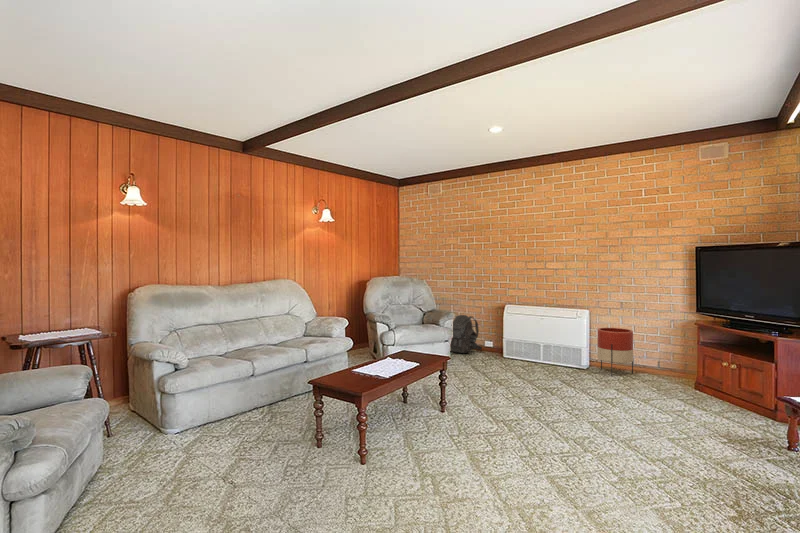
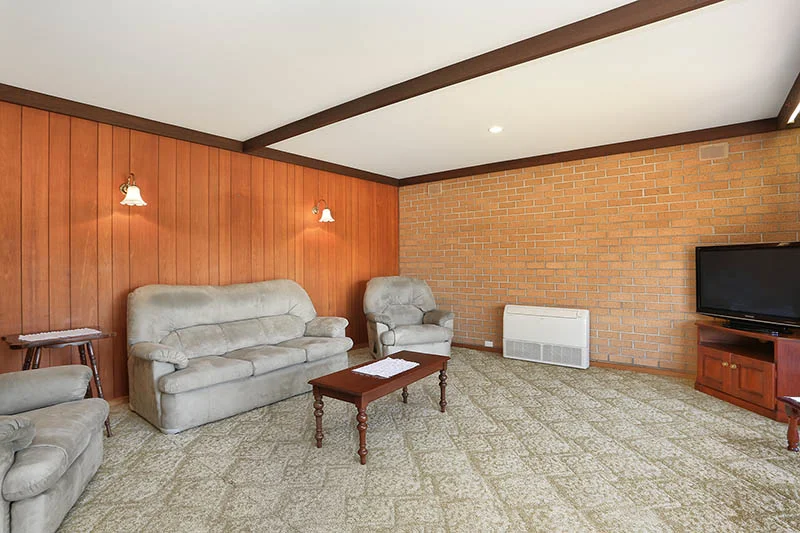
- planter [596,327,634,377]
- backpack [450,314,483,354]
